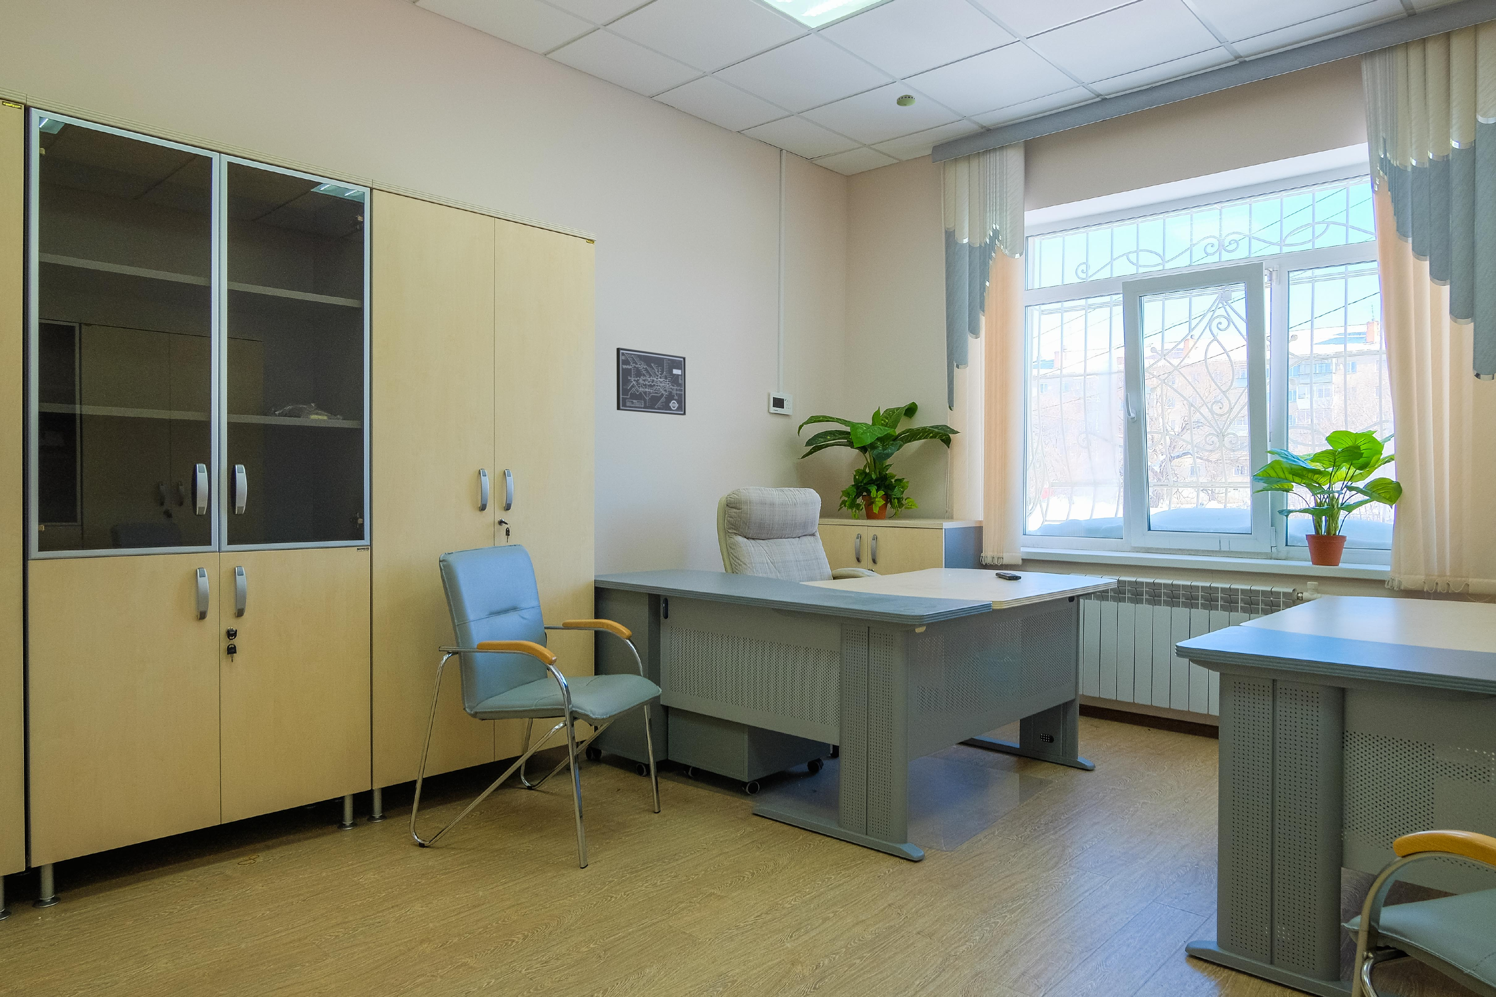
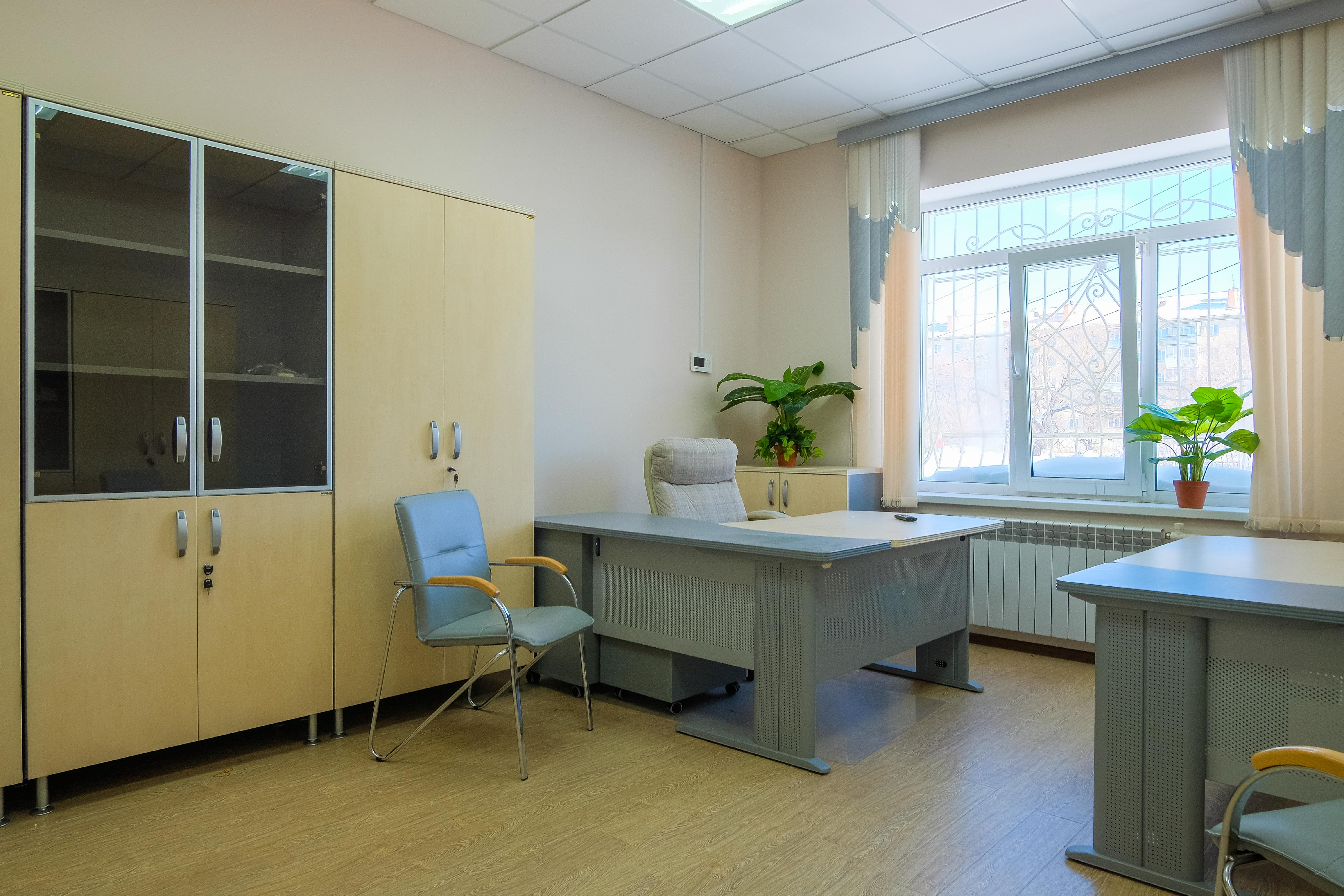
- smoke detector [896,95,916,107]
- wall art [617,347,687,416]
